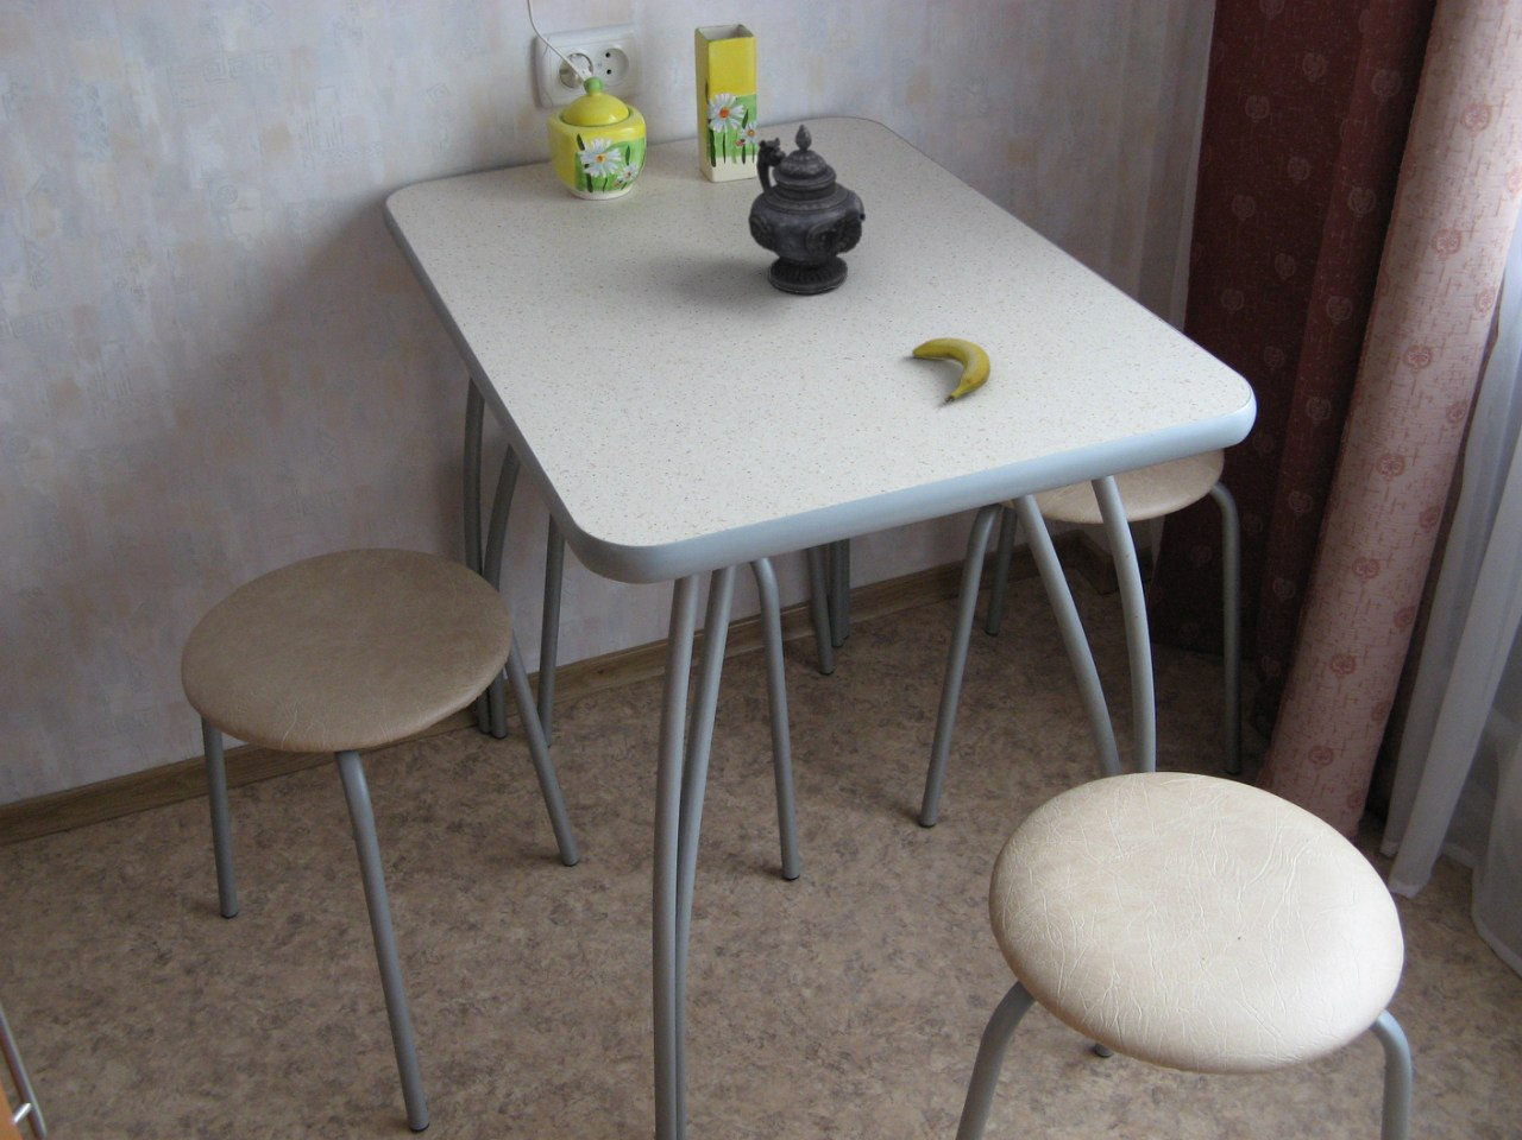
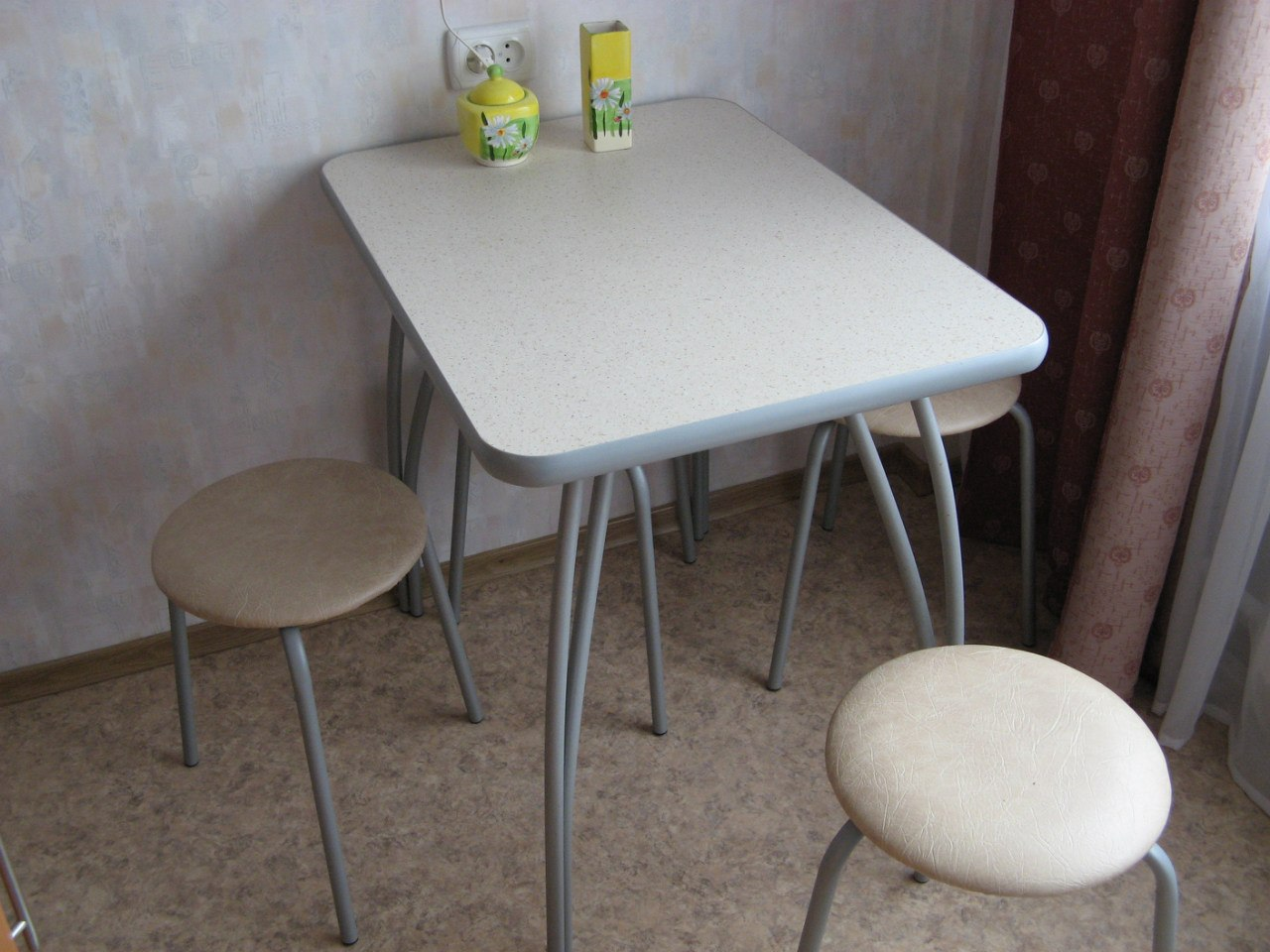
- banana [911,338,991,404]
- teapot [747,122,866,295]
